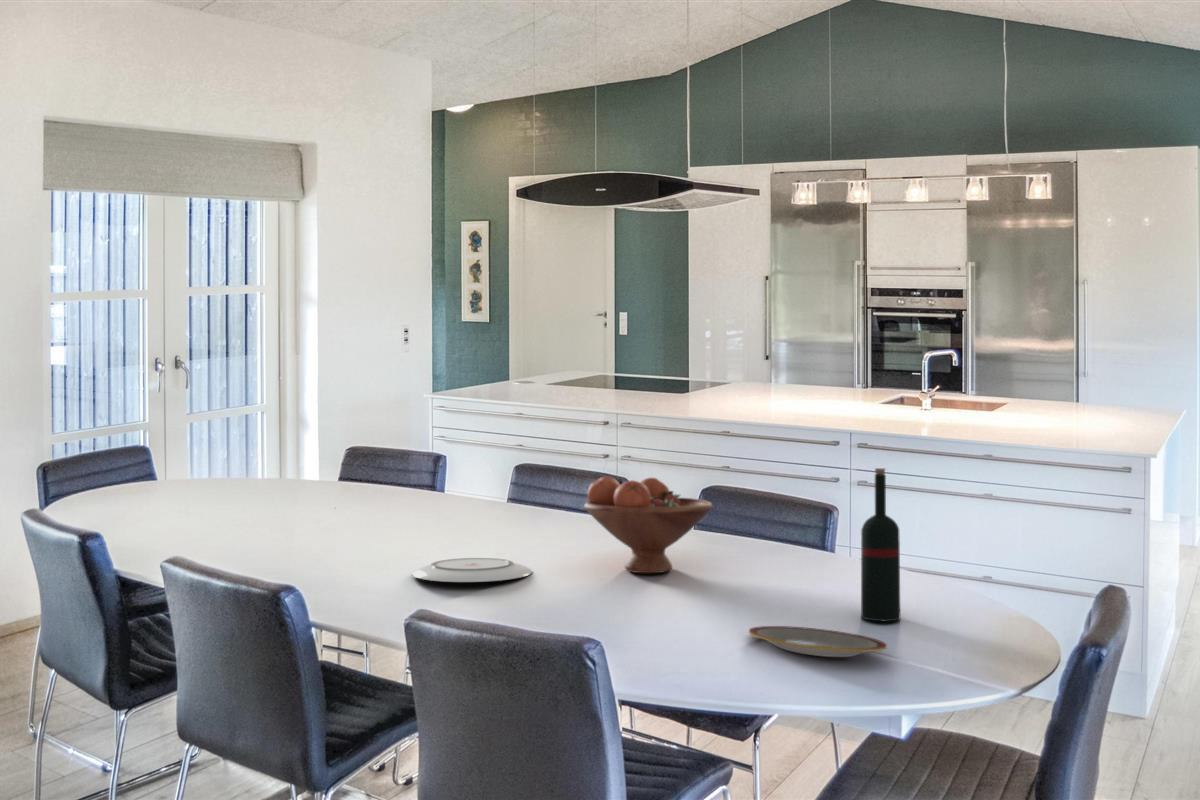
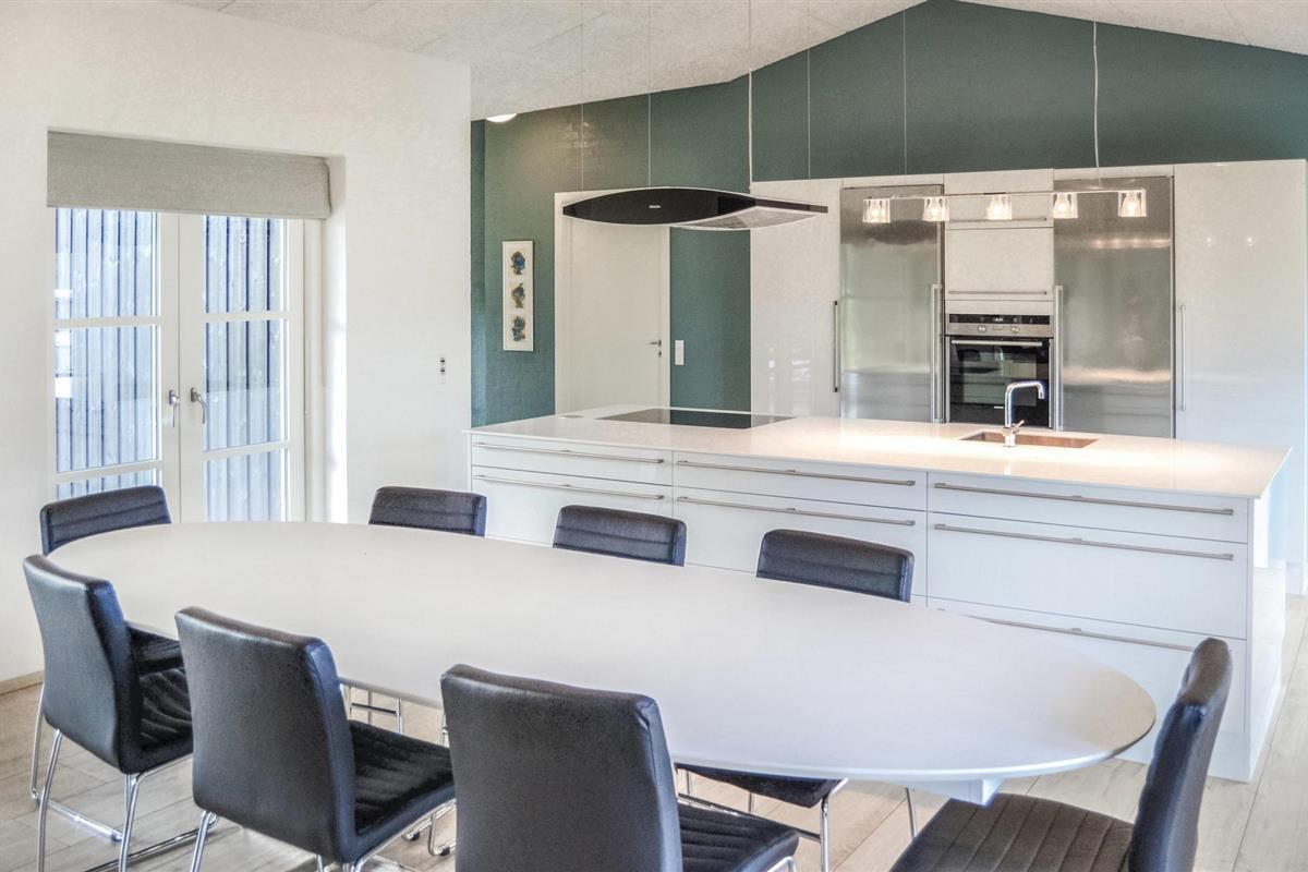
- fruit bowl [583,475,714,574]
- plate [748,625,888,658]
- plate [411,557,533,583]
- wine bottle [860,467,901,623]
